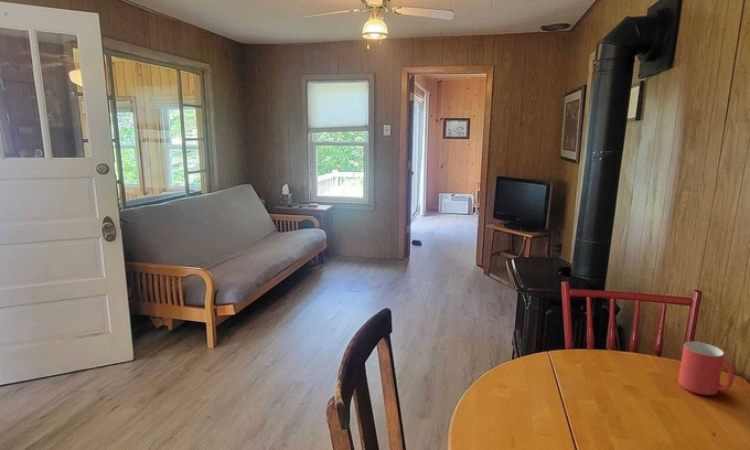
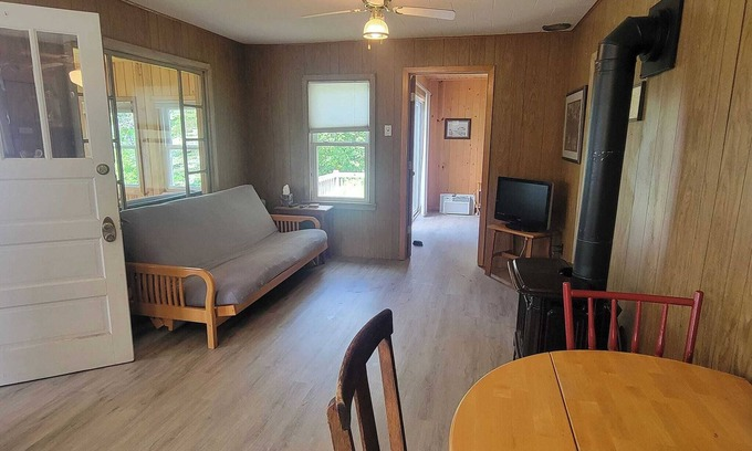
- mug [677,341,735,396]
